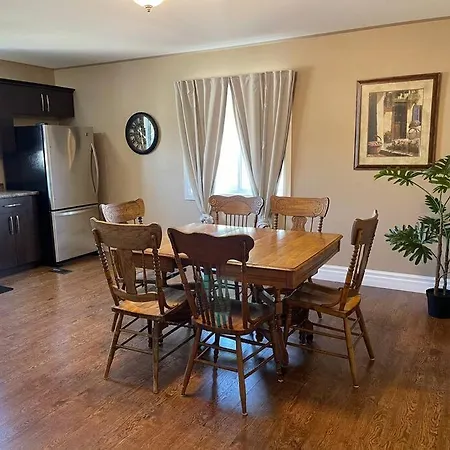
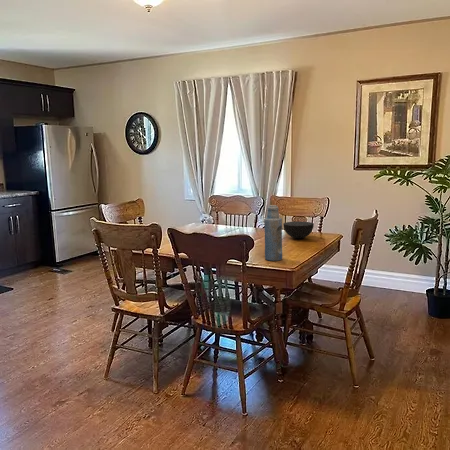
+ bowl [282,220,315,239]
+ bottle [263,204,283,262]
